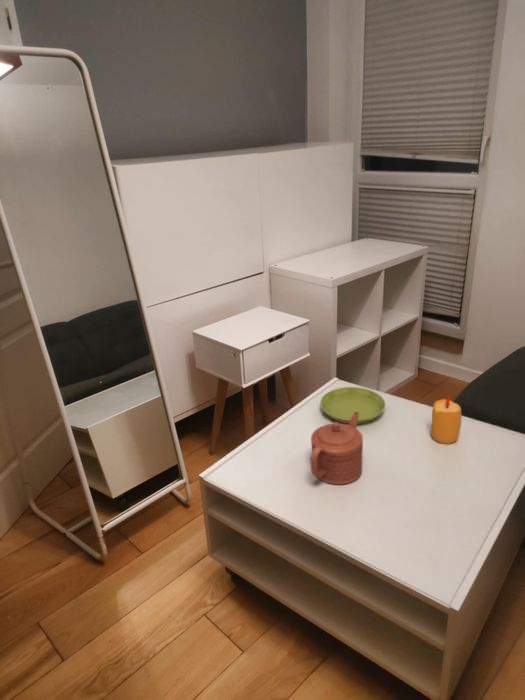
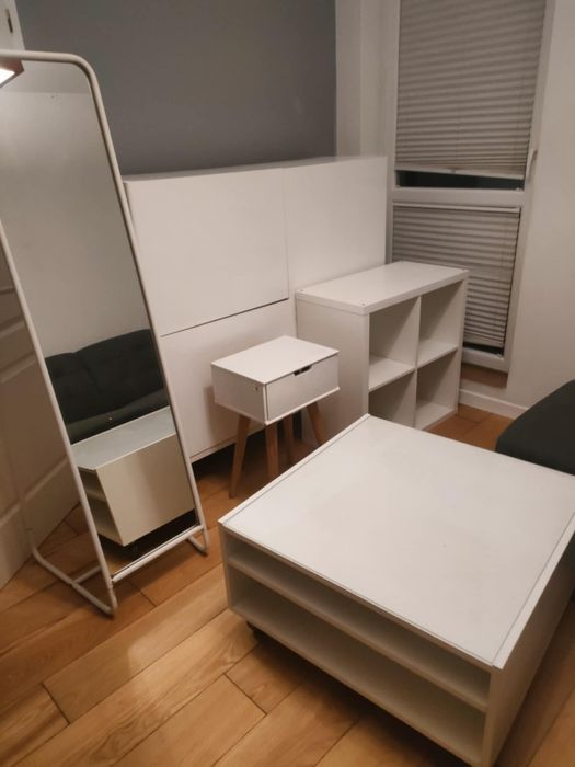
- saucer [319,386,386,425]
- teapot [309,412,364,486]
- candle [430,392,462,445]
